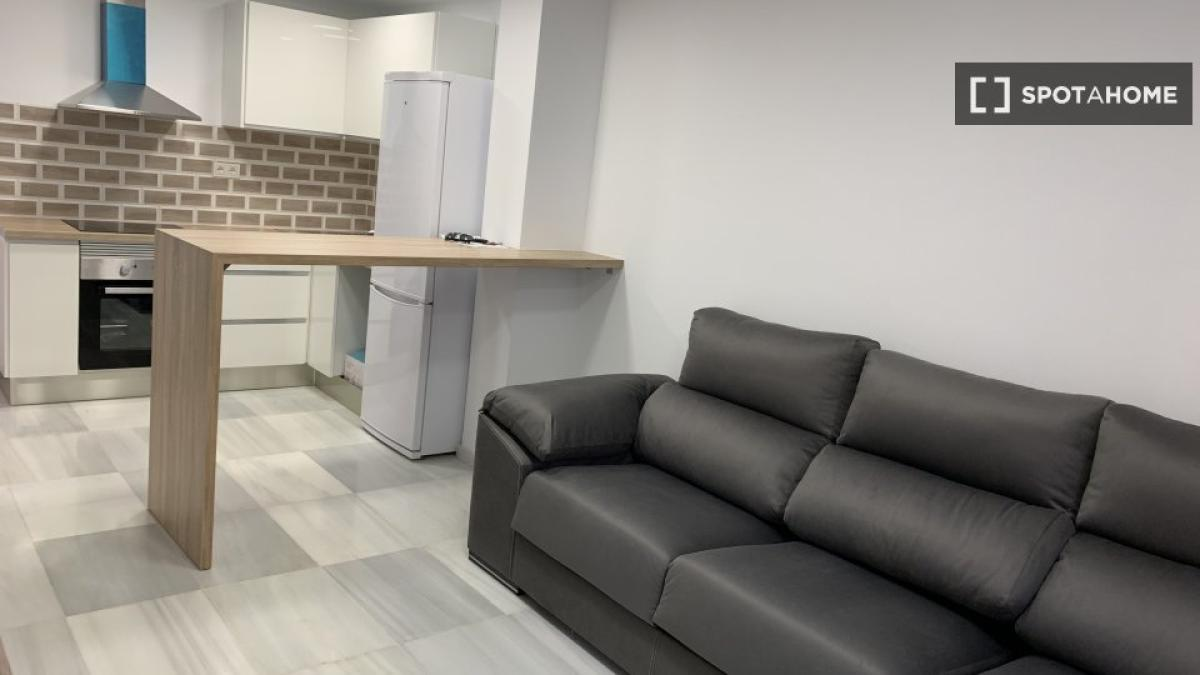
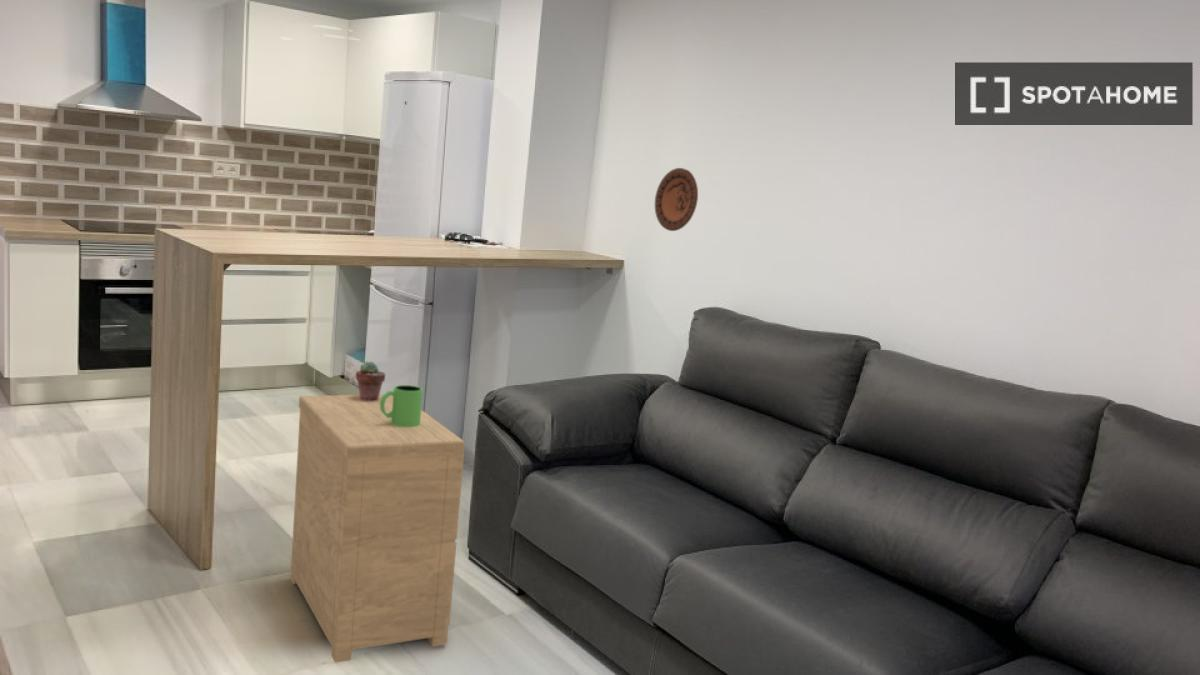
+ side table [289,393,466,664]
+ potted succulent [355,360,386,401]
+ decorative plate [654,167,699,232]
+ mug [380,384,424,427]
